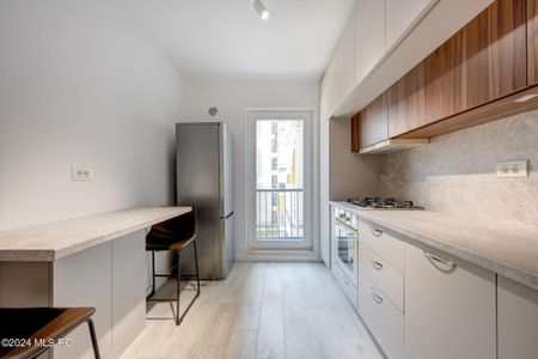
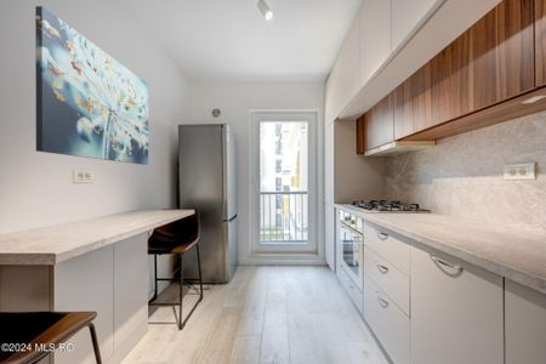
+ wall art [34,5,149,166]
